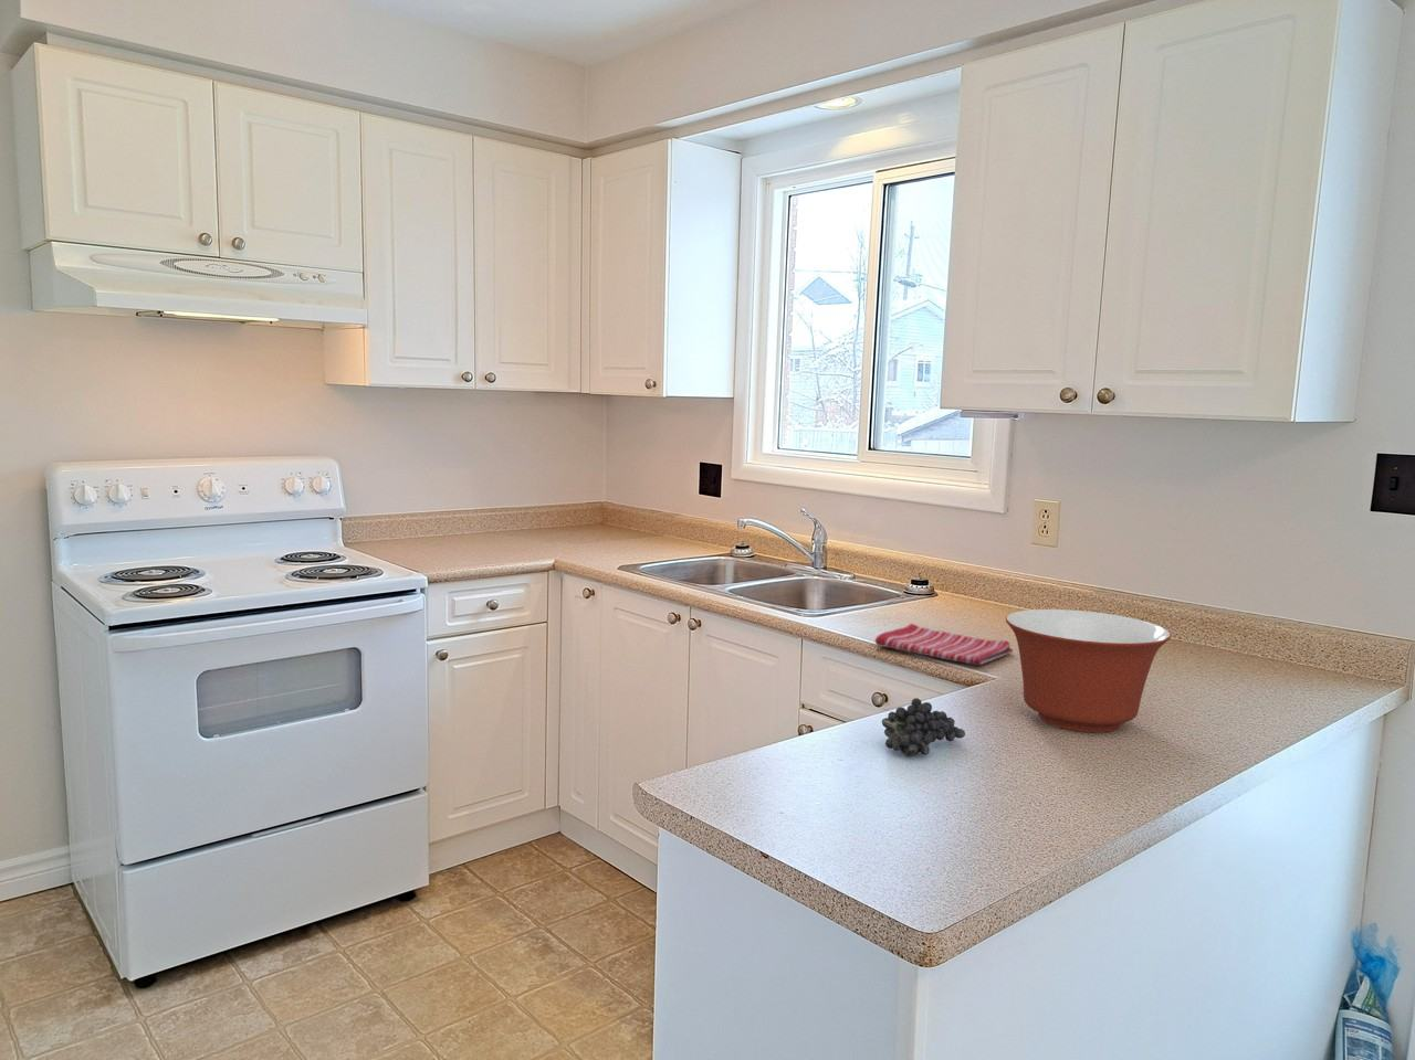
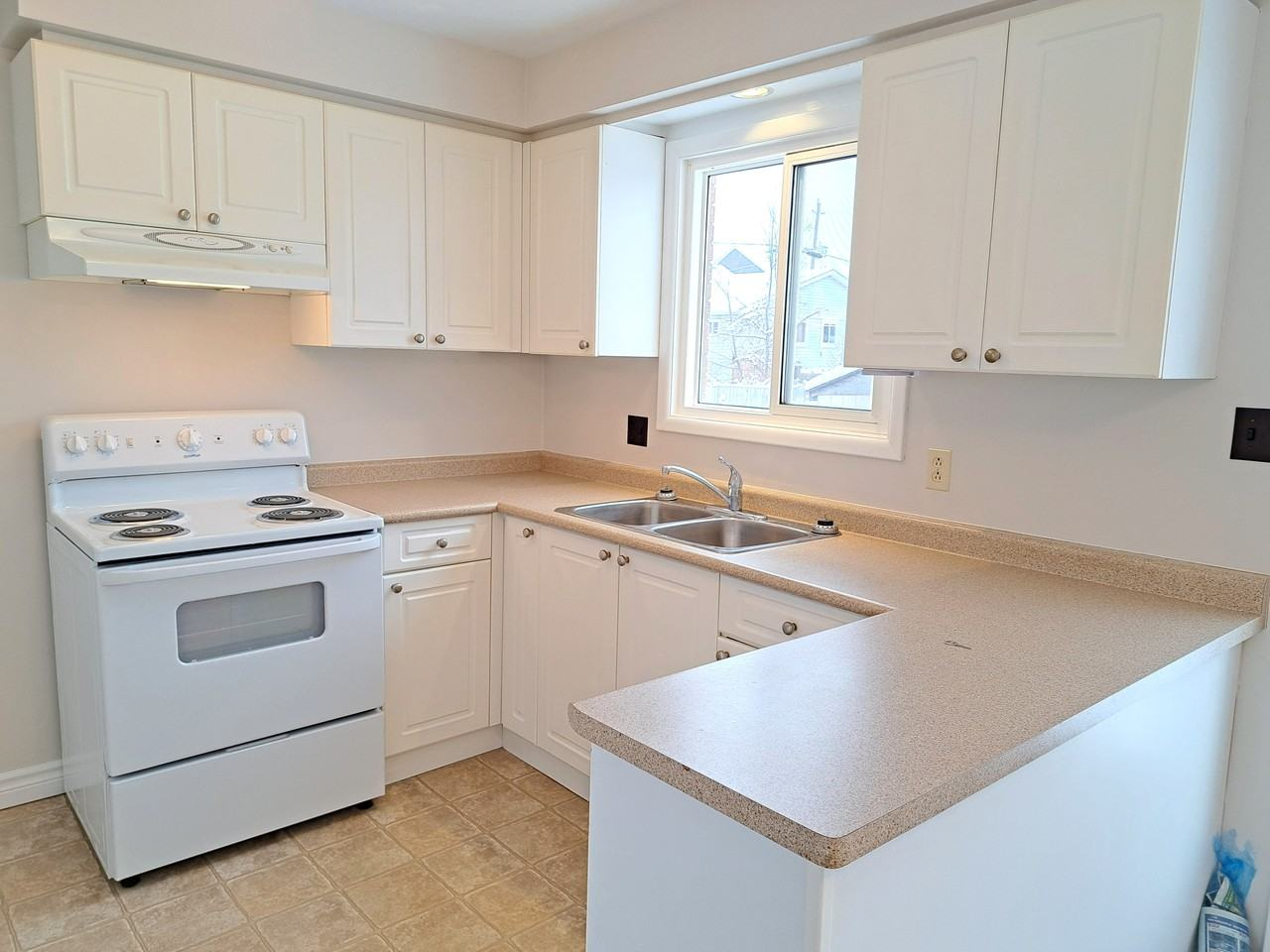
- fruit [881,697,966,757]
- dish towel [875,622,1014,666]
- mixing bowl [1005,608,1172,733]
